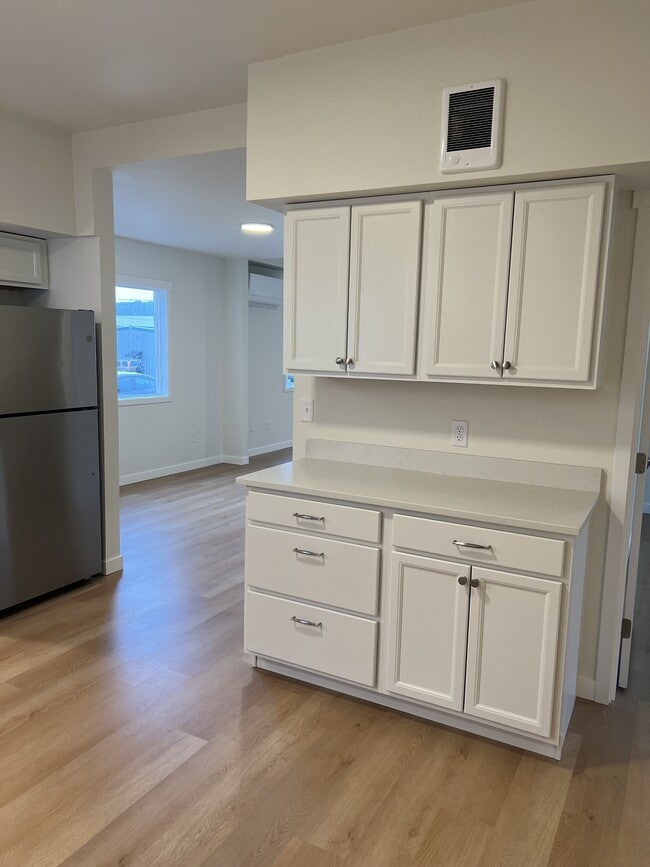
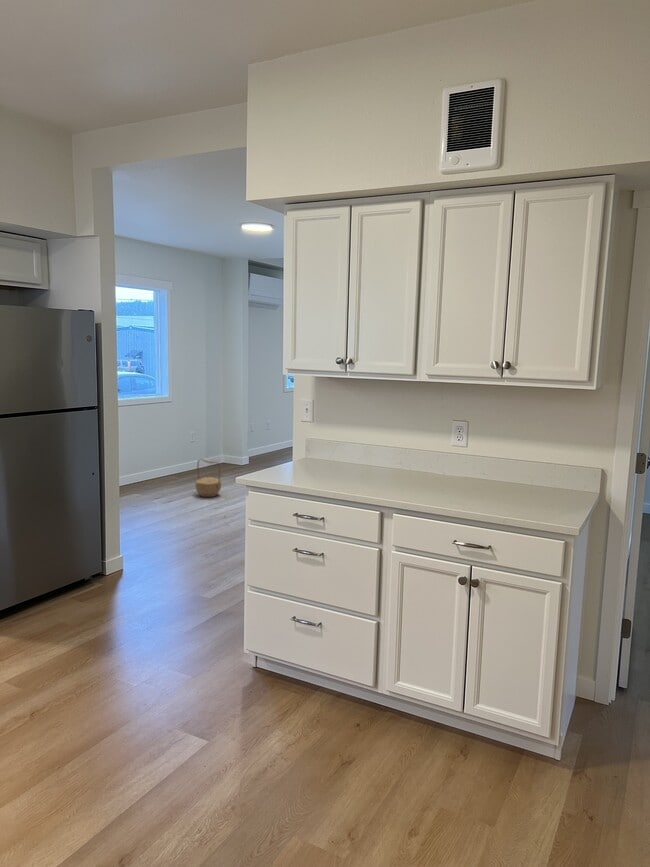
+ basket [195,458,222,498]
